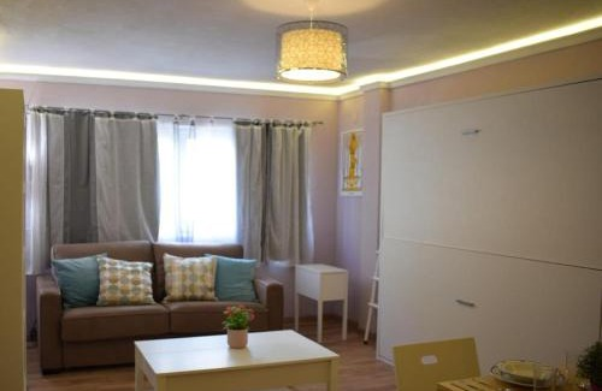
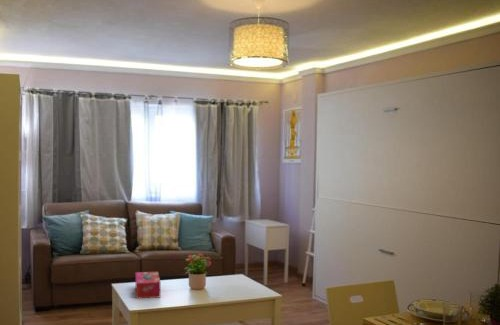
+ tissue box [135,271,161,300]
